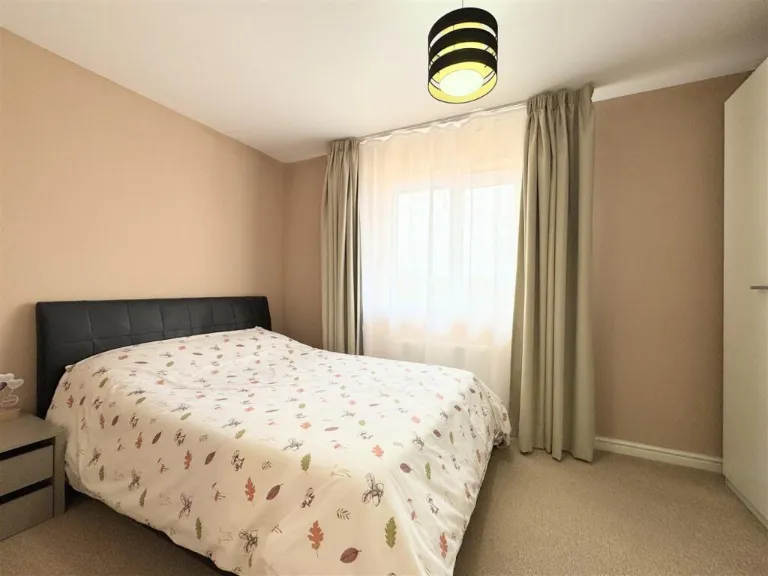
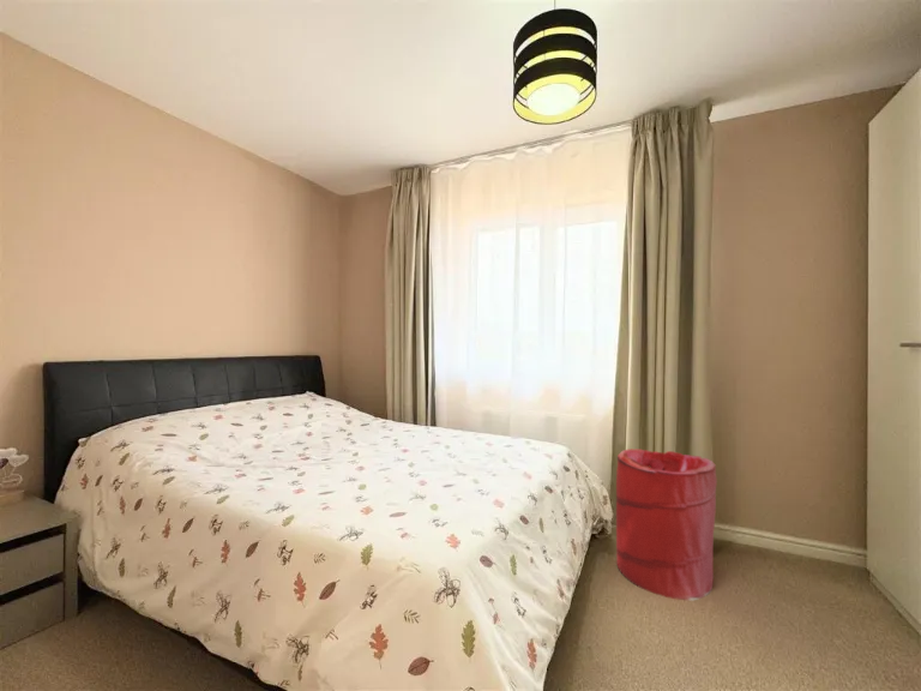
+ laundry hamper [615,447,718,602]
